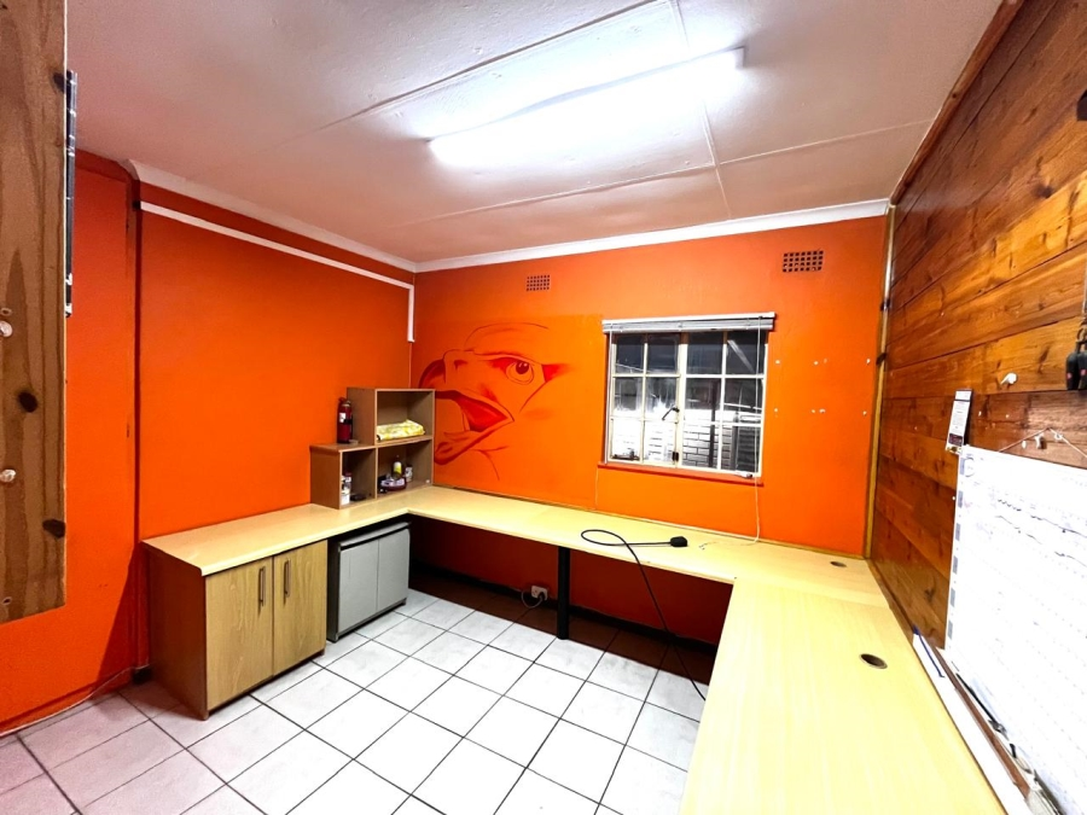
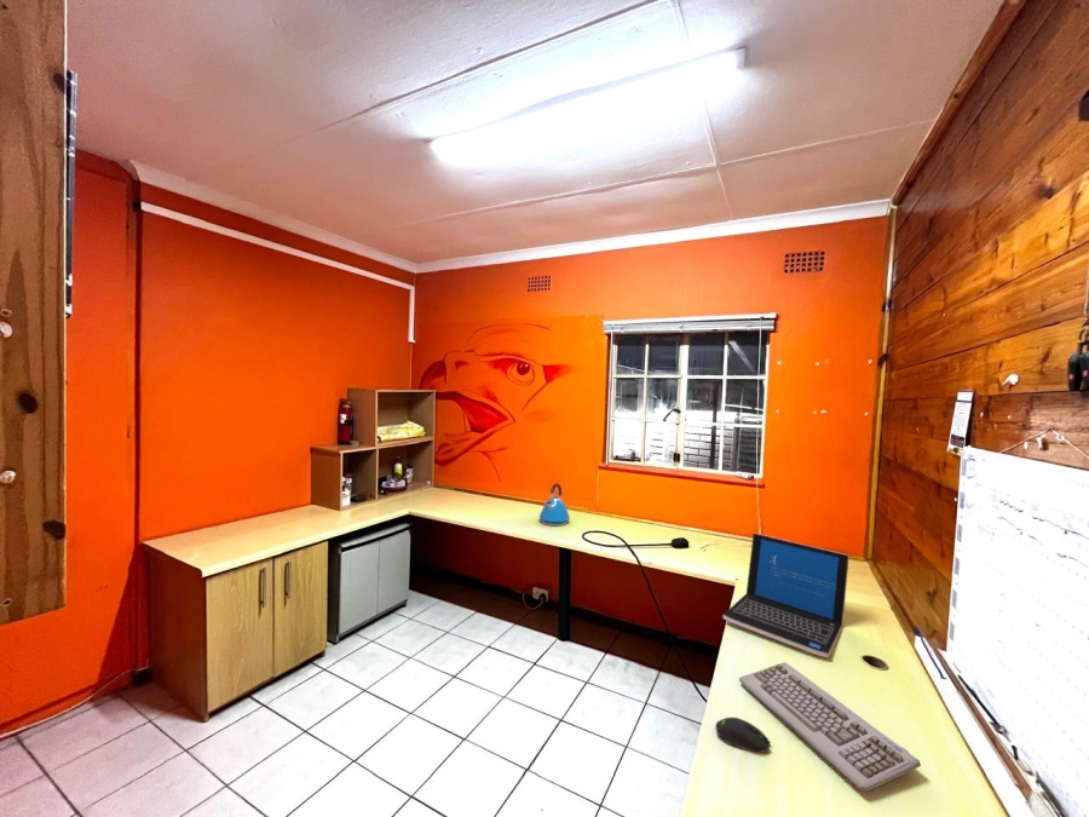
+ computer mouse [714,717,772,753]
+ laptop [721,531,851,658]
+ kettle [538,482,571,527]
+ keyboard [738,661,922,793]
